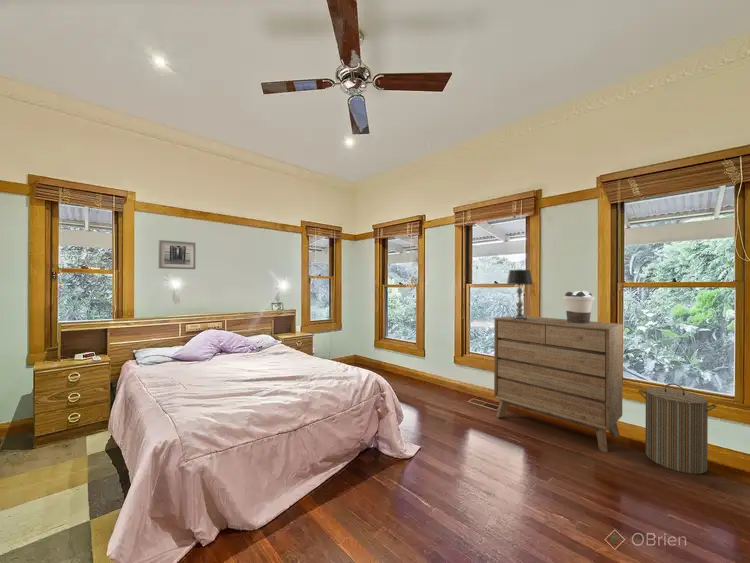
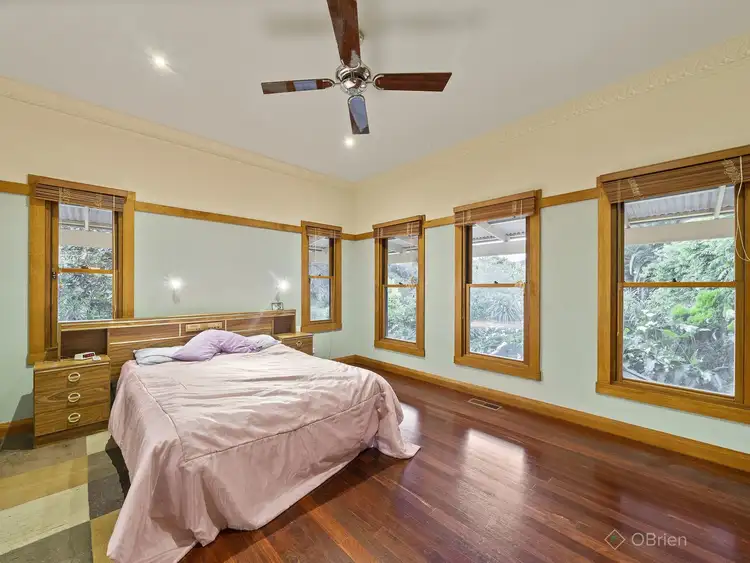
- potted plant [562,290,595,323]
- wall art [158,239,196,270]
- dresser [493,315,624,453]
- table lamp [506,269,534,320]
- laundry hamper [638,383,718,475]
